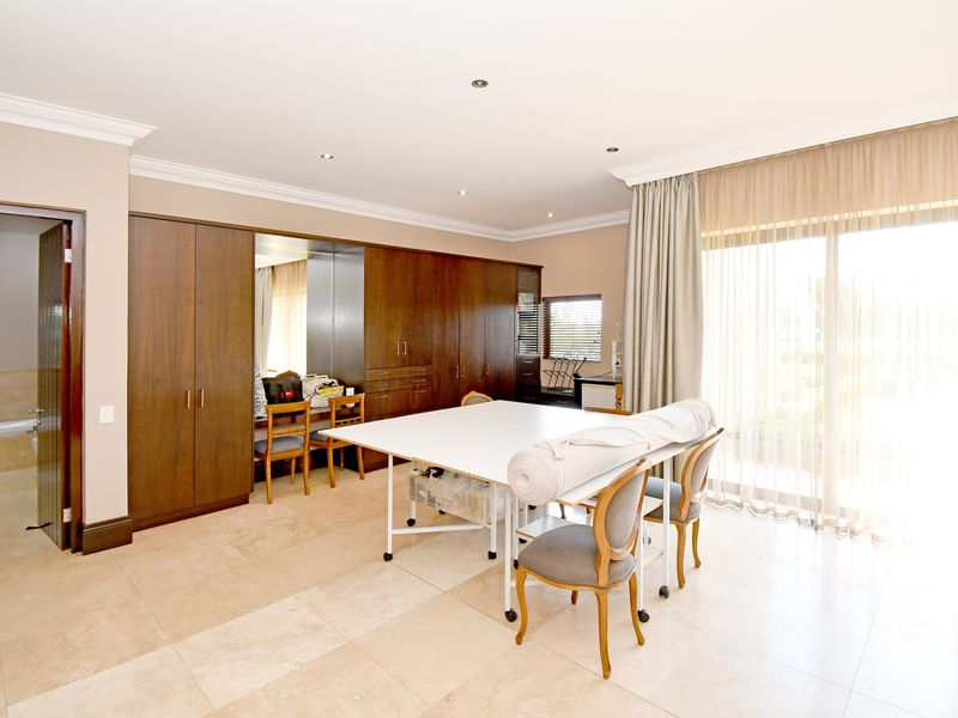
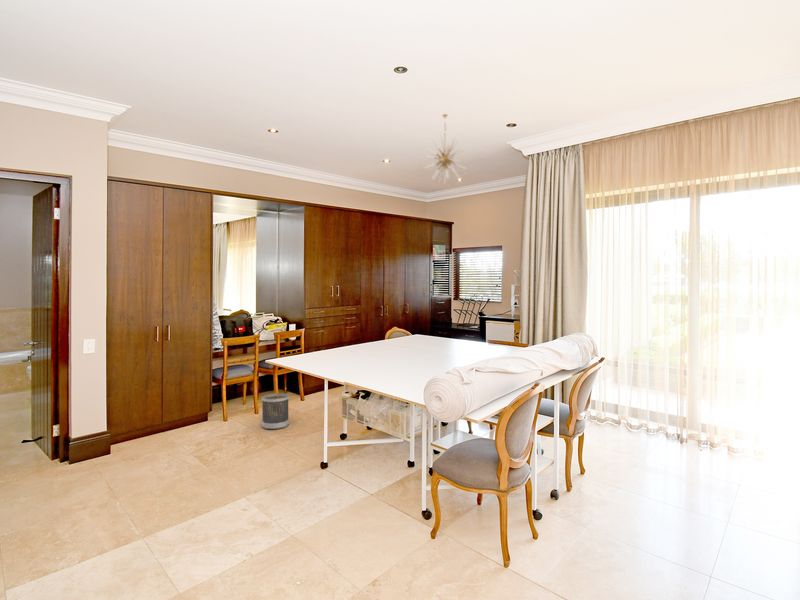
+ wastebasket [261,392,290,430]
+ chandelier [423,113,467,184]
